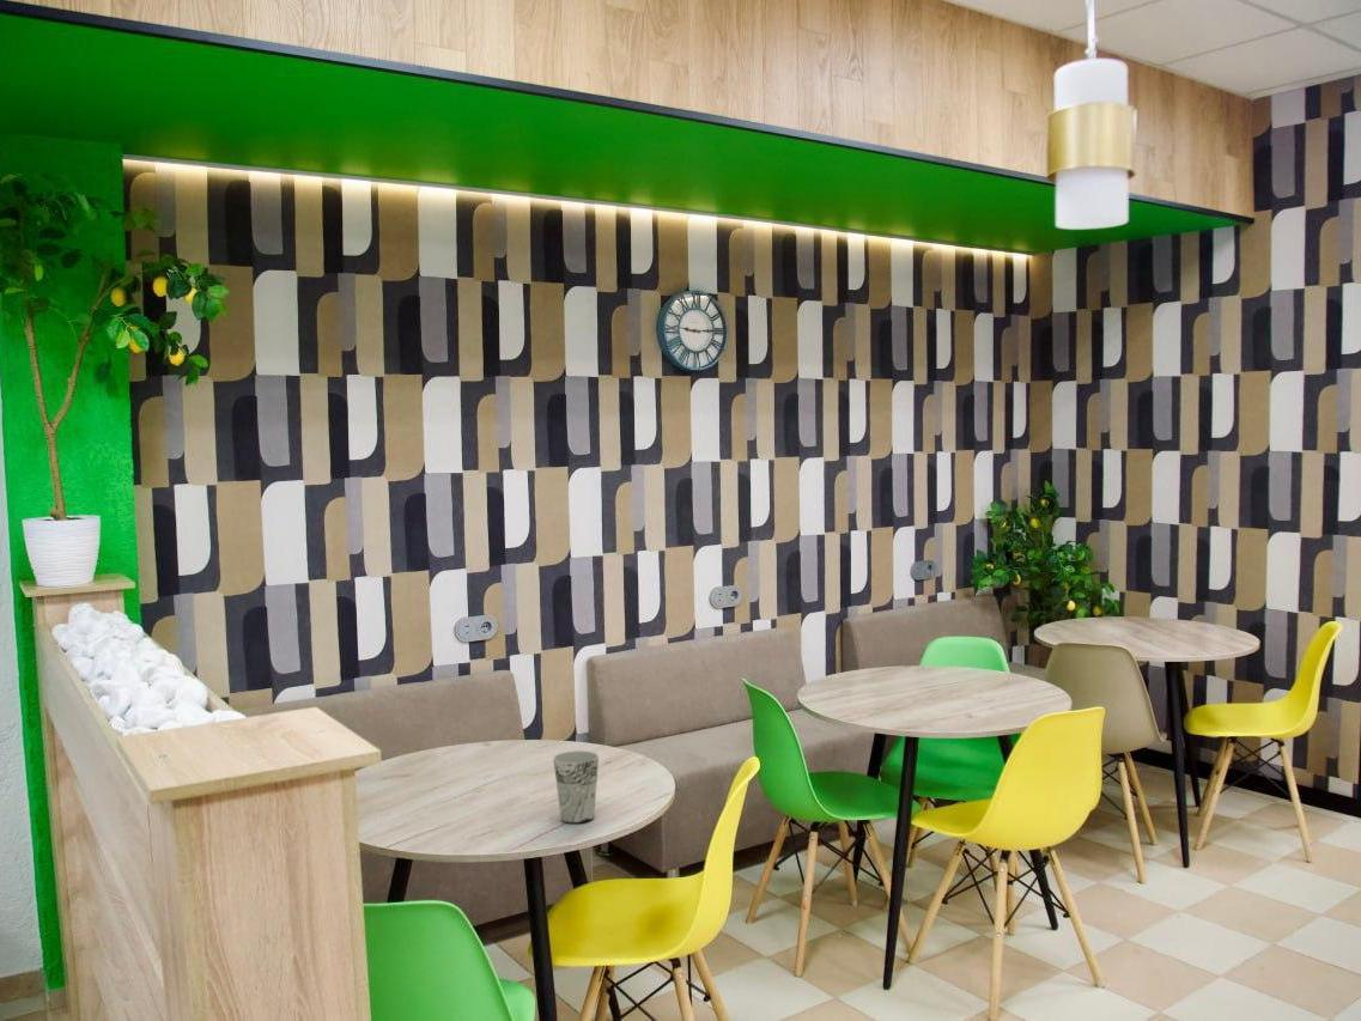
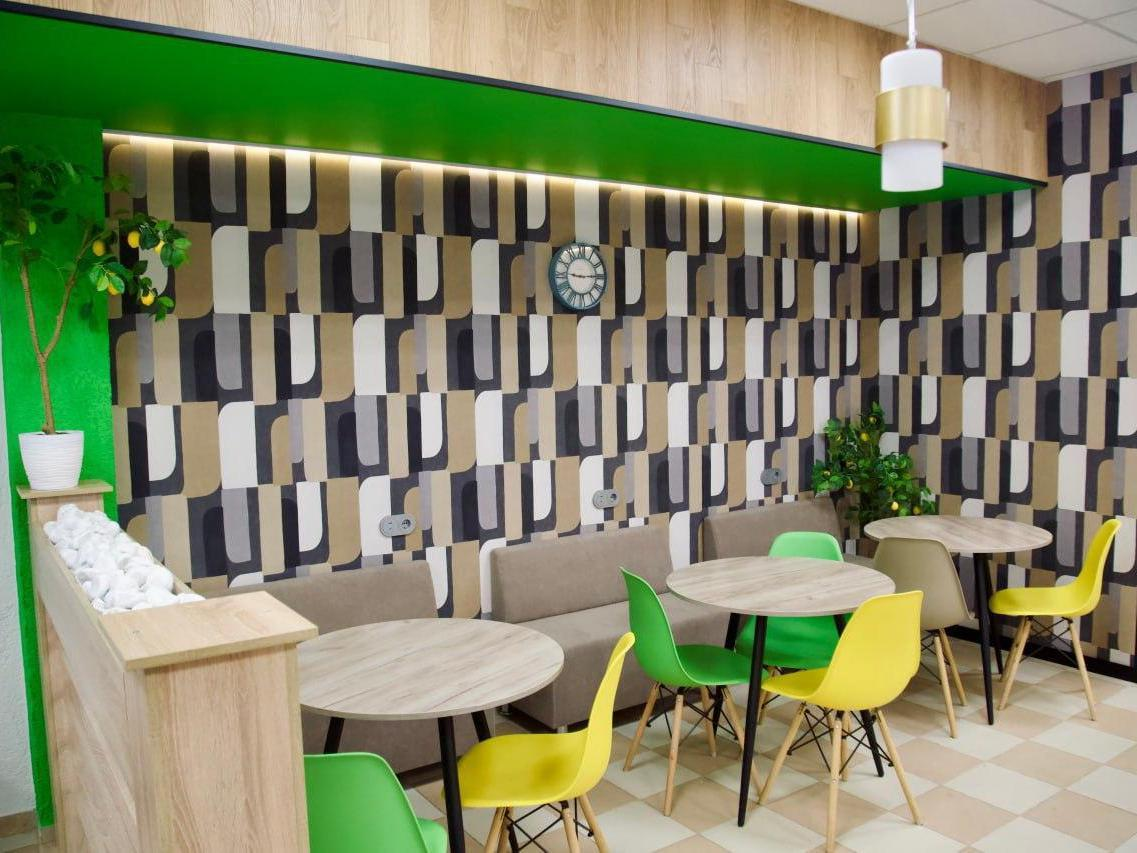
- cup [552,749,600,825]
